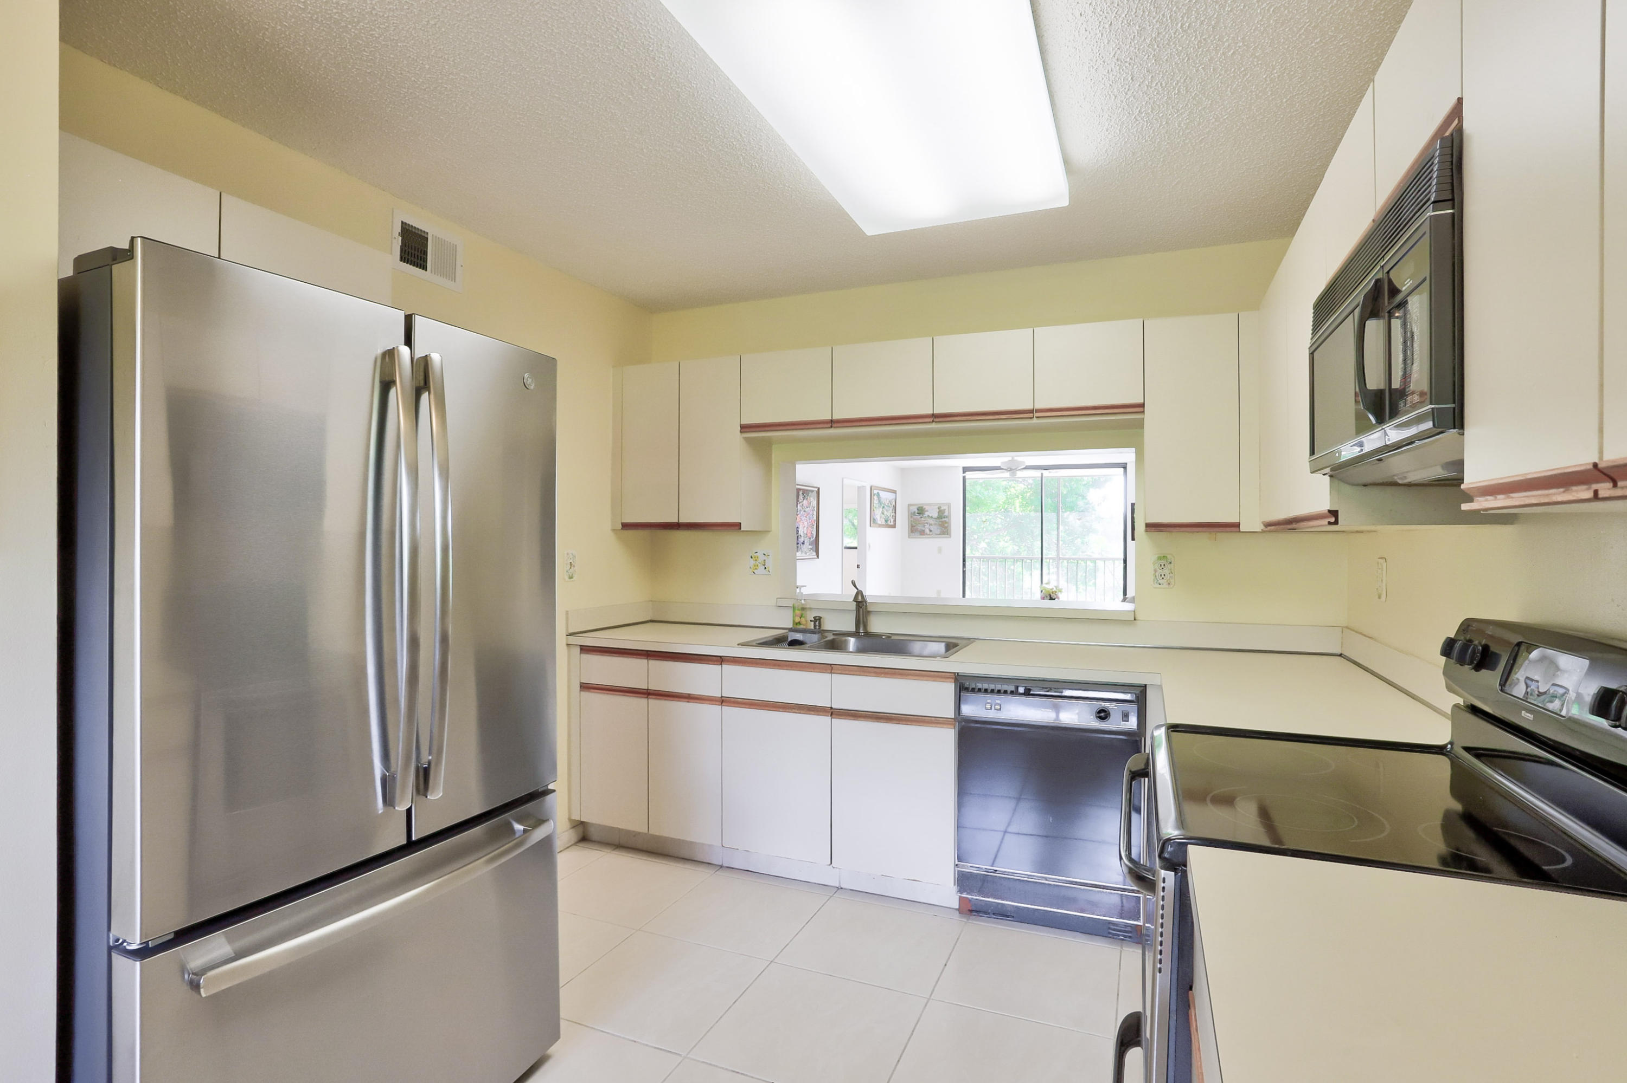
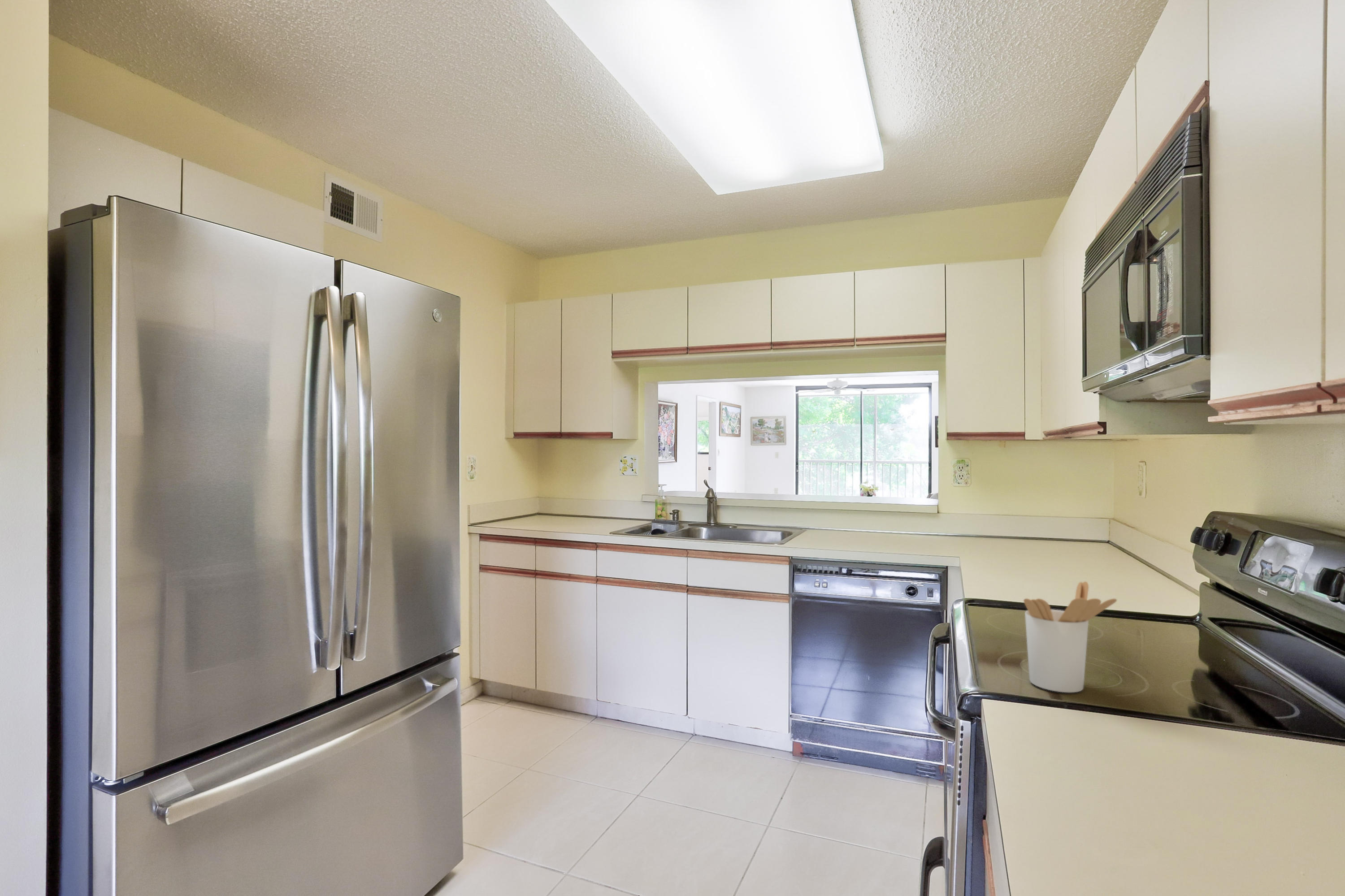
+ utensil holder [1023,581,1117,693]
